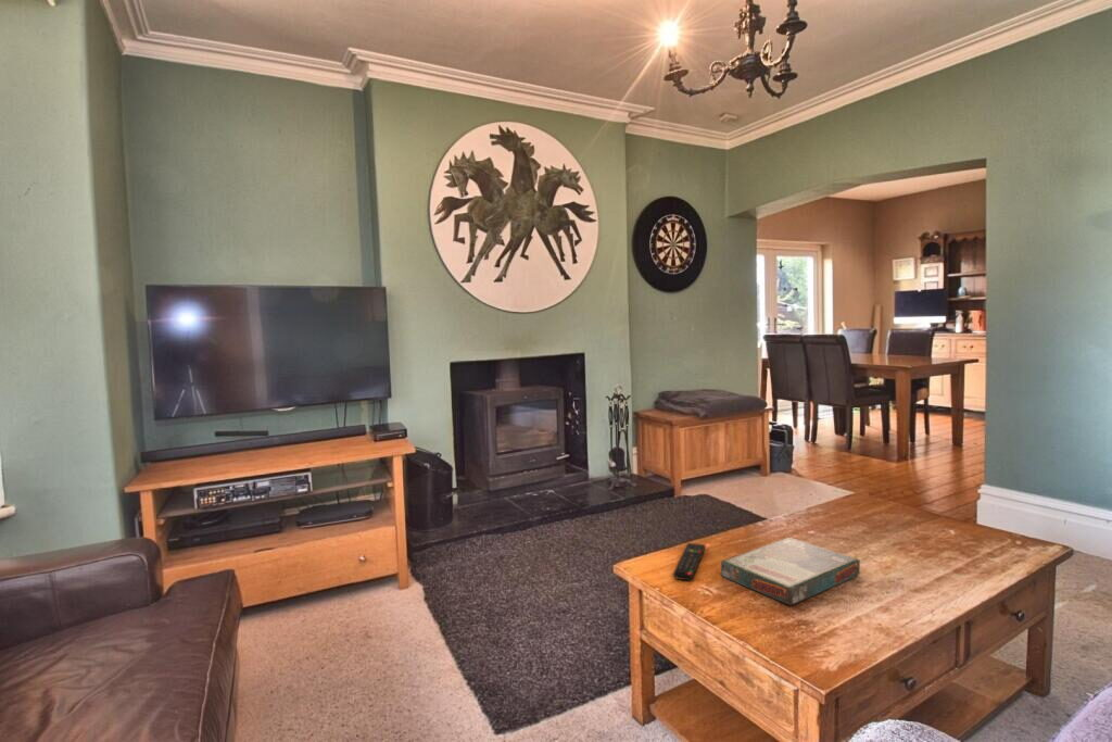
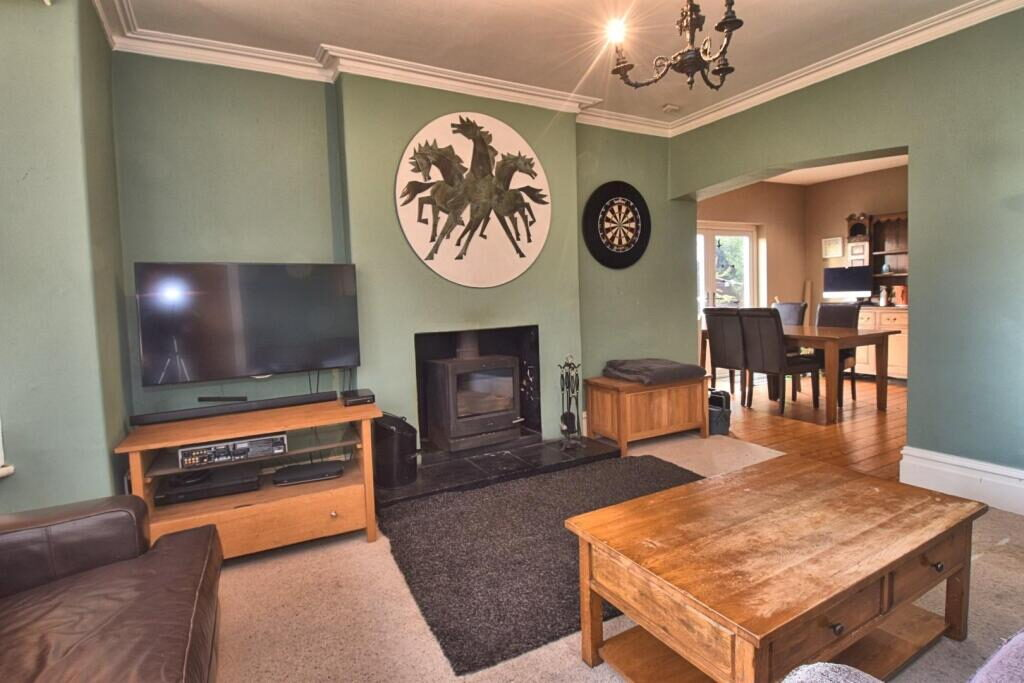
- board game [720,536,861,606]
- remote control [672,542,707,581]
